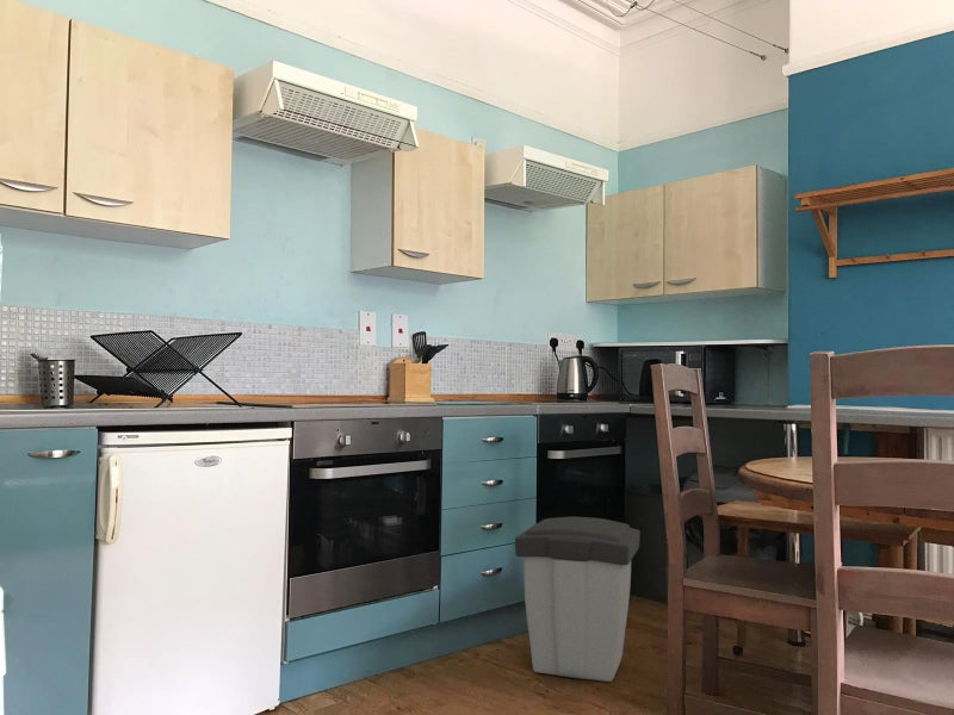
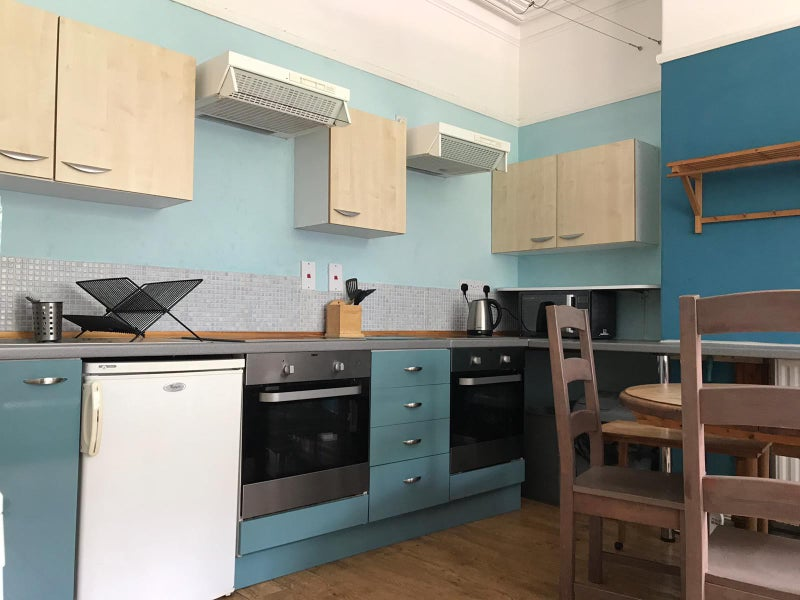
- trash can [514,516,642,683]
